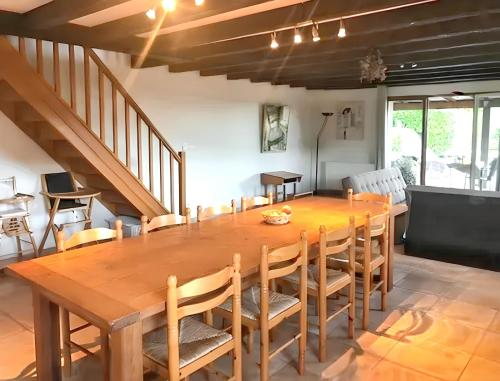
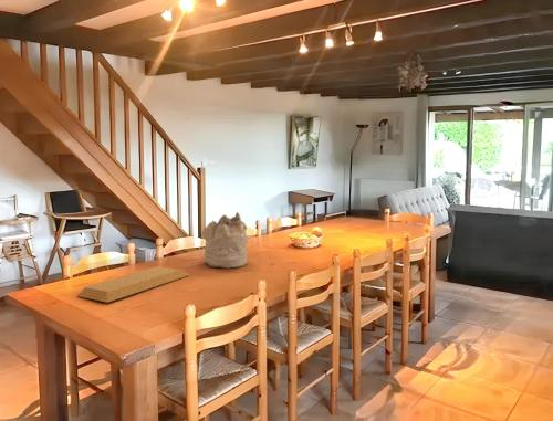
+ cutting board [76,265,190,304]
+ mineral sample [201,211,249,269]
